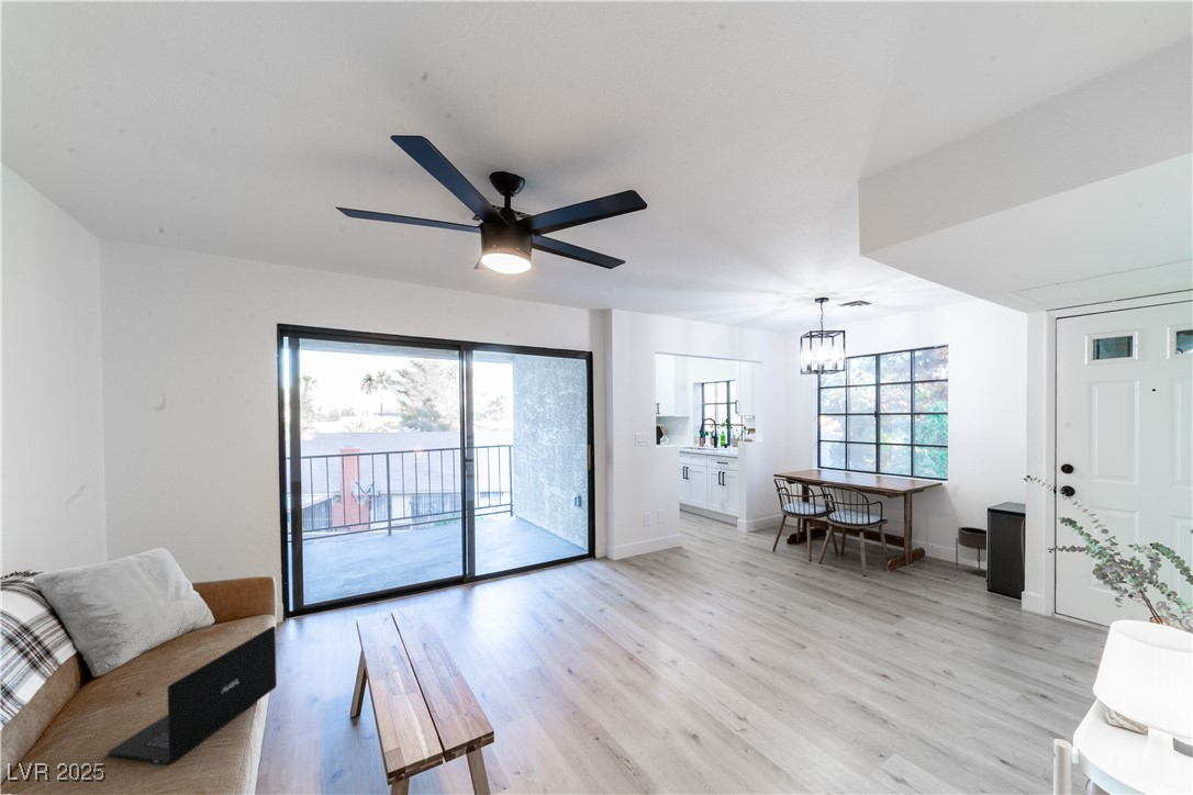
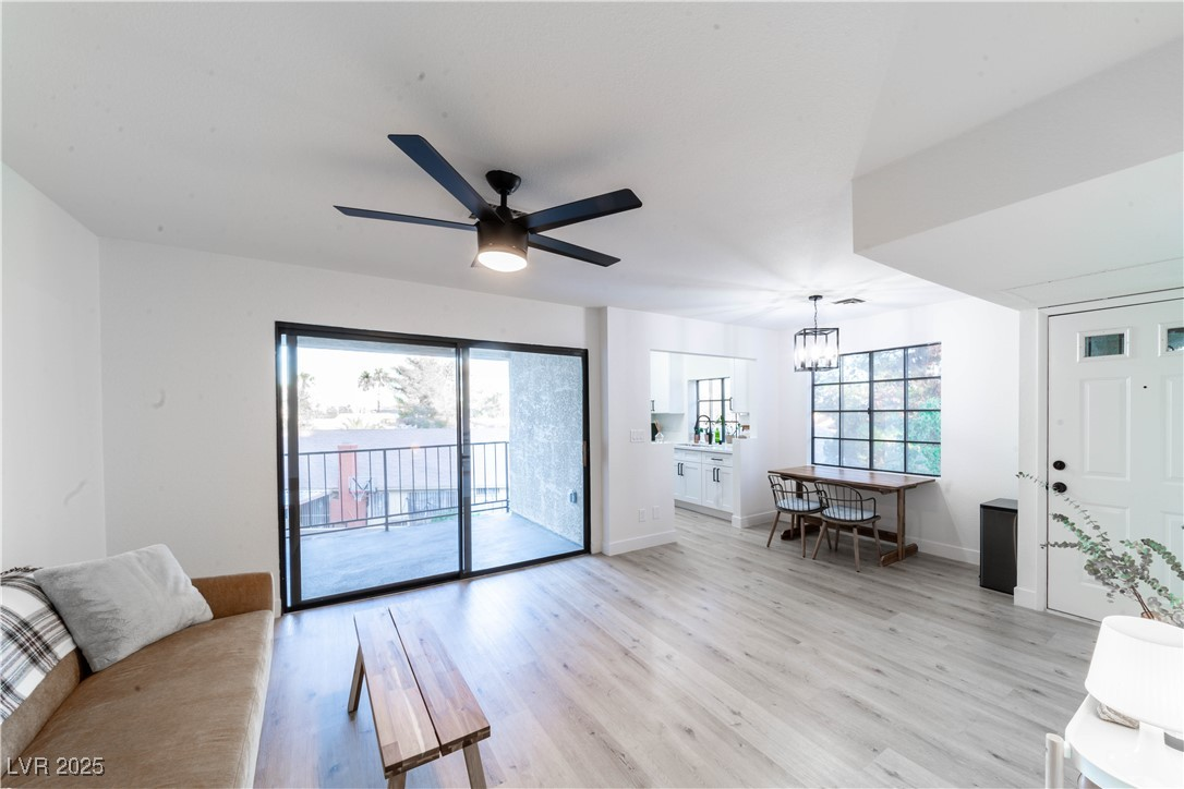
- planter [955,526,988,578]
- laptop [108,625,278,765]
